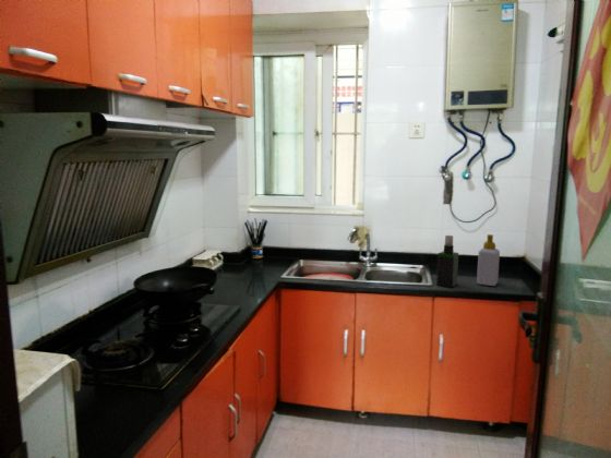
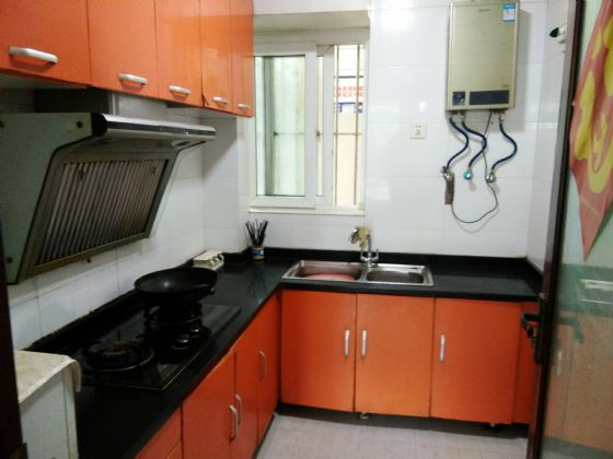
- spray bottle [435,234,459,288]
- soap bottle [476,233,501,287]
